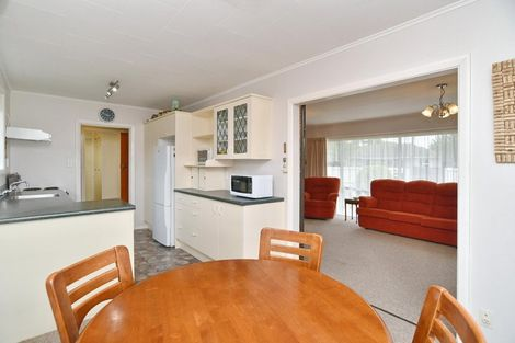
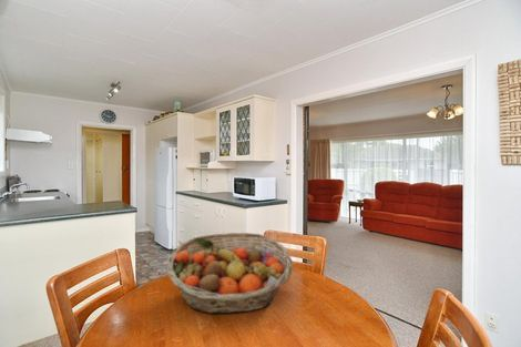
+ fruit basket [165,232,294,315]
